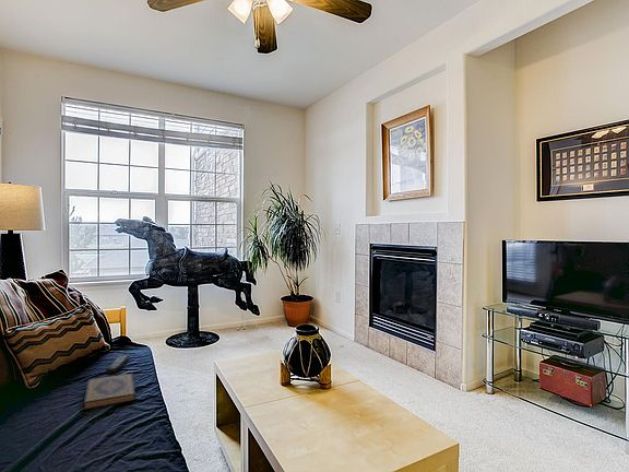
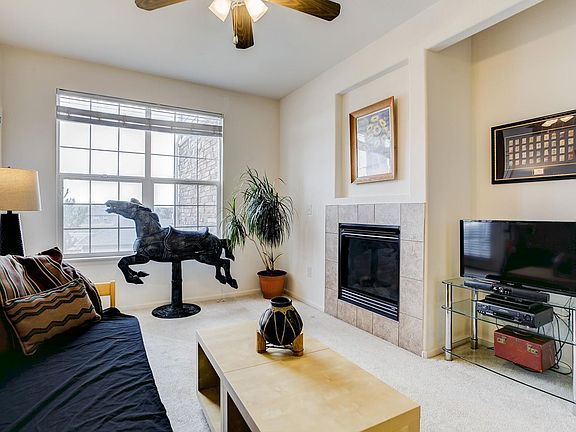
- hardback book [83,373,137,411]
- remote control [105,355,130,375]
